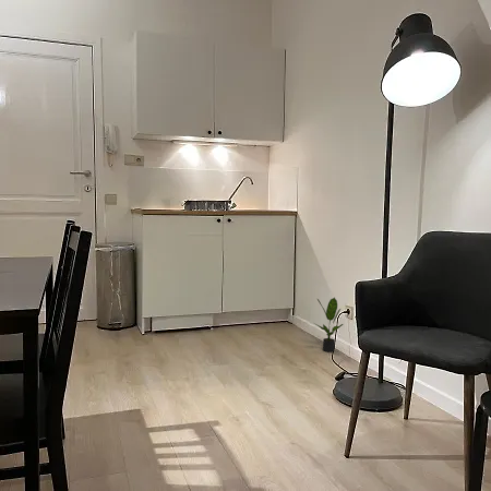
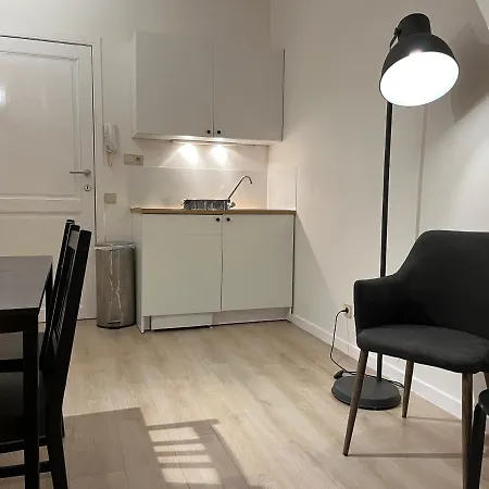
- potted plant [314,296,345,354]
